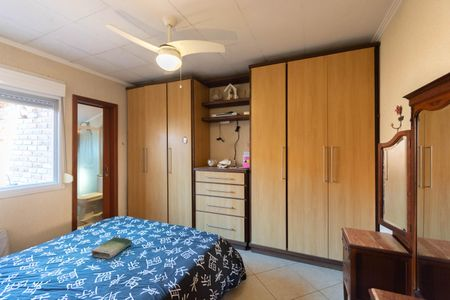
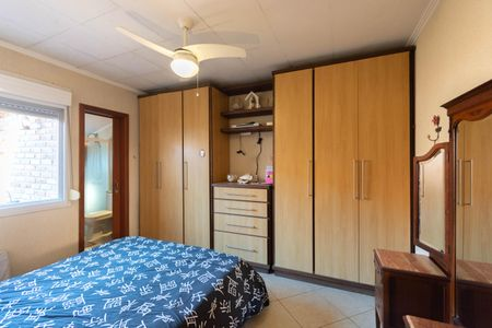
- book [91,236,133,260]
